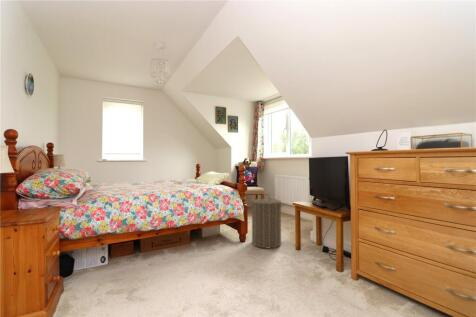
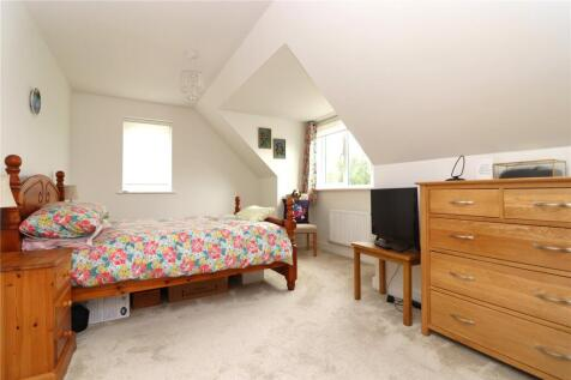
- laundry hamper [248,193,285,250]
